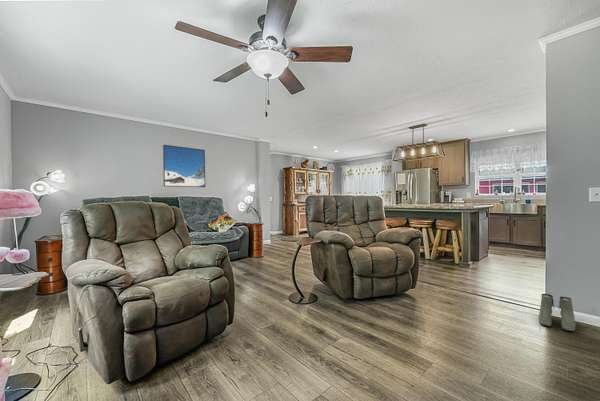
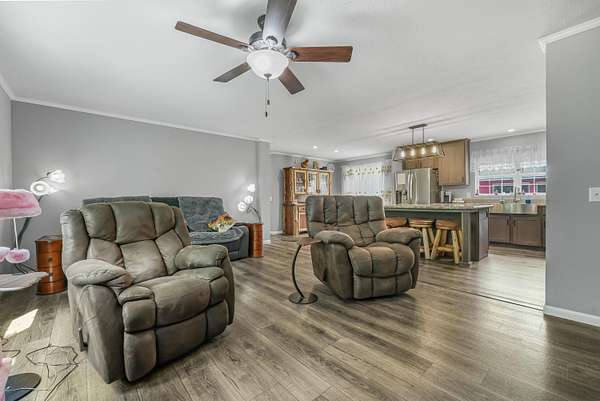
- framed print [162,144,206,188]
- boots [538,293,576,332]
